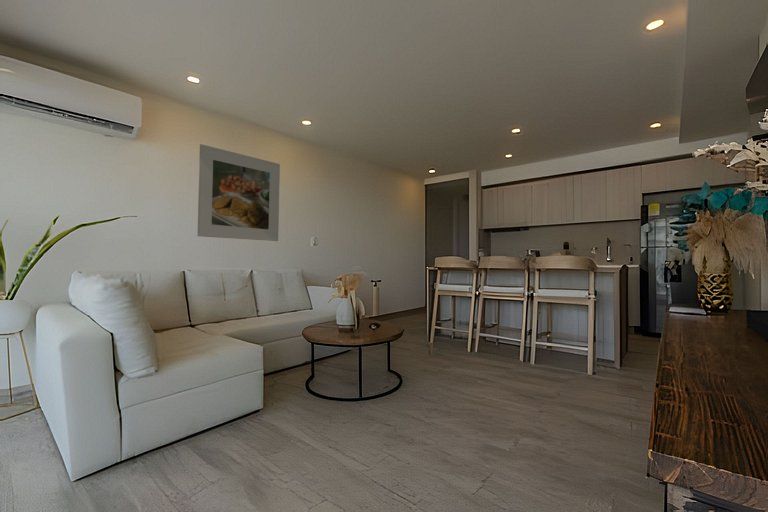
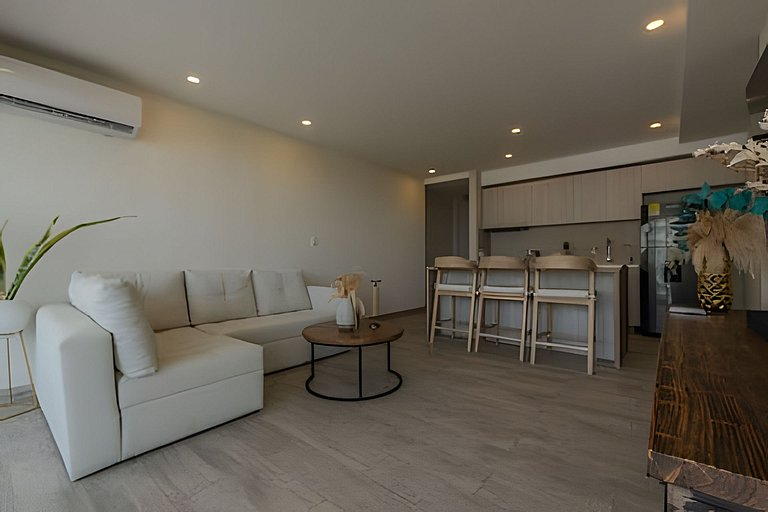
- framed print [197,143,281,242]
